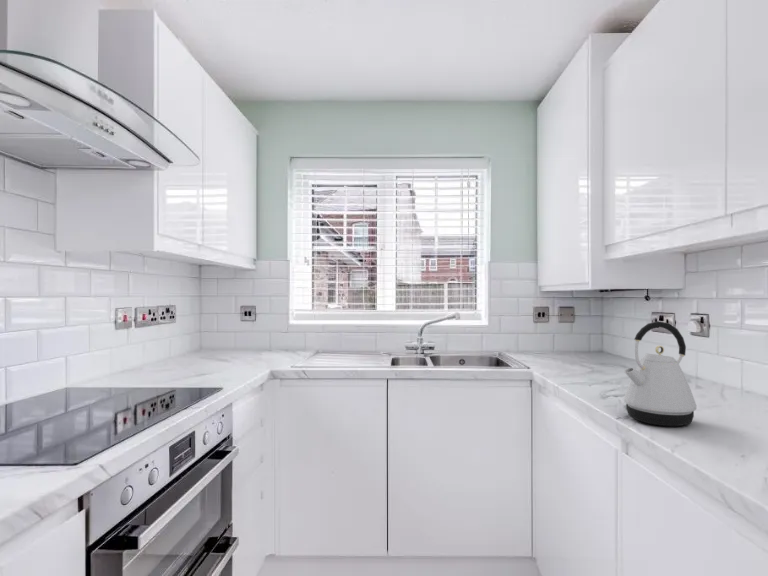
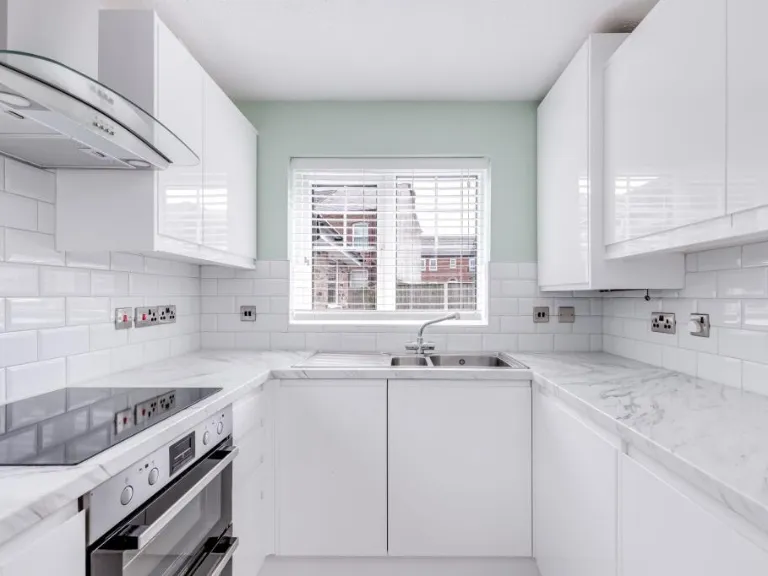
- kettle [623,320,698,427]
